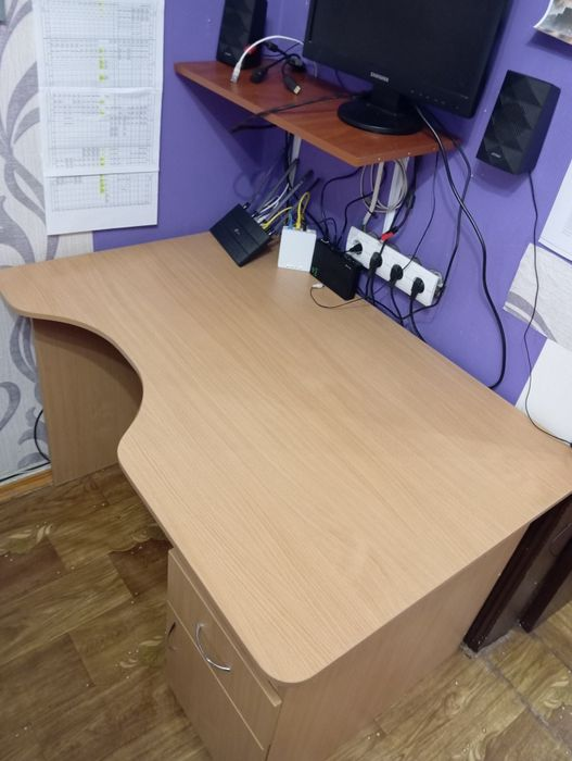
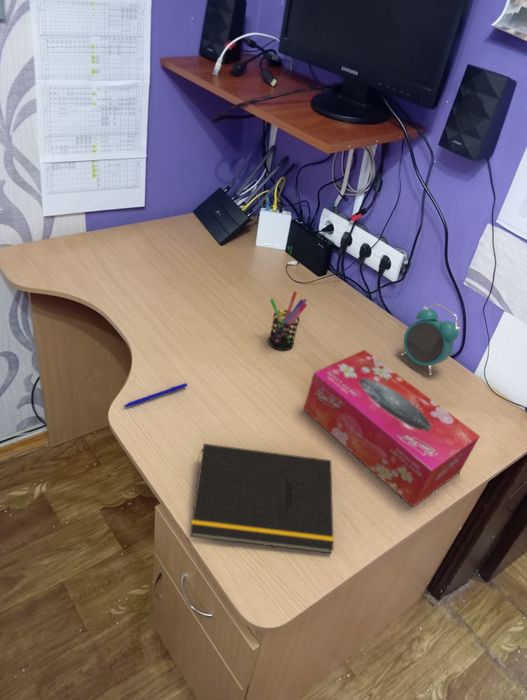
+ tissue box [303,349,481,508]
+ pen holder [267,290,308,351]
+ notepad [189,443,335,554]
+ alarm clock [400,302,461,376]
+ pen [122,382,188,408]
